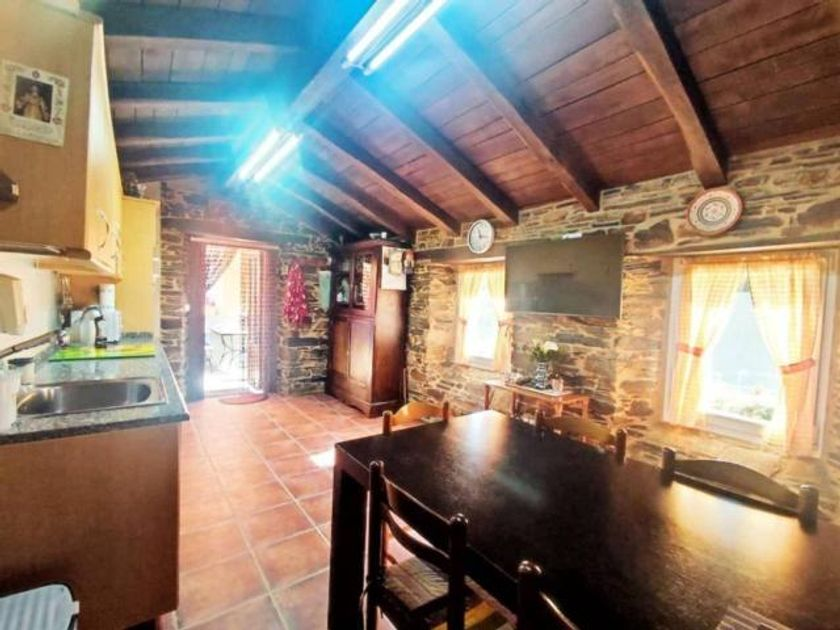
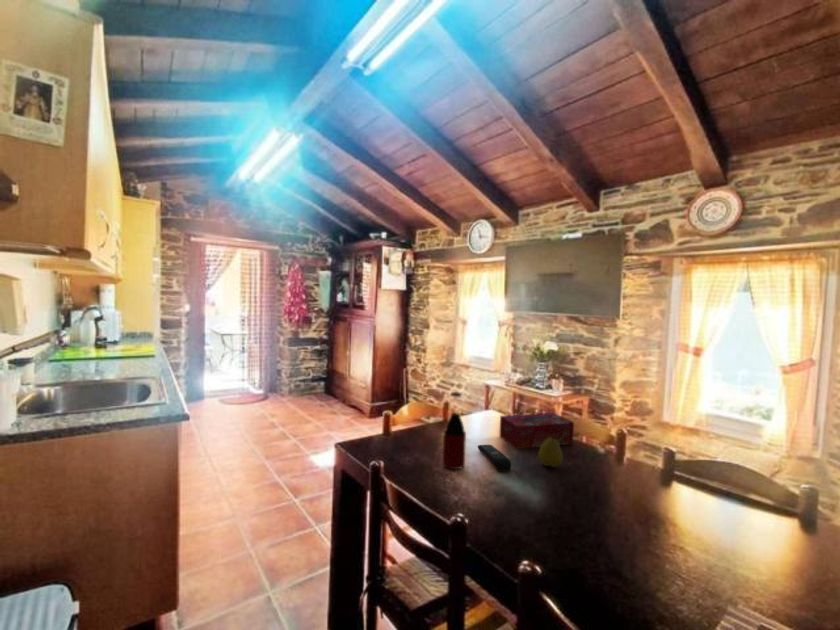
+ bottle [442,391,467,470]
+ fruit [537,436,564,468]
+ tissue box [498,412,575,450]
+ remote control [477,444,512,473]
